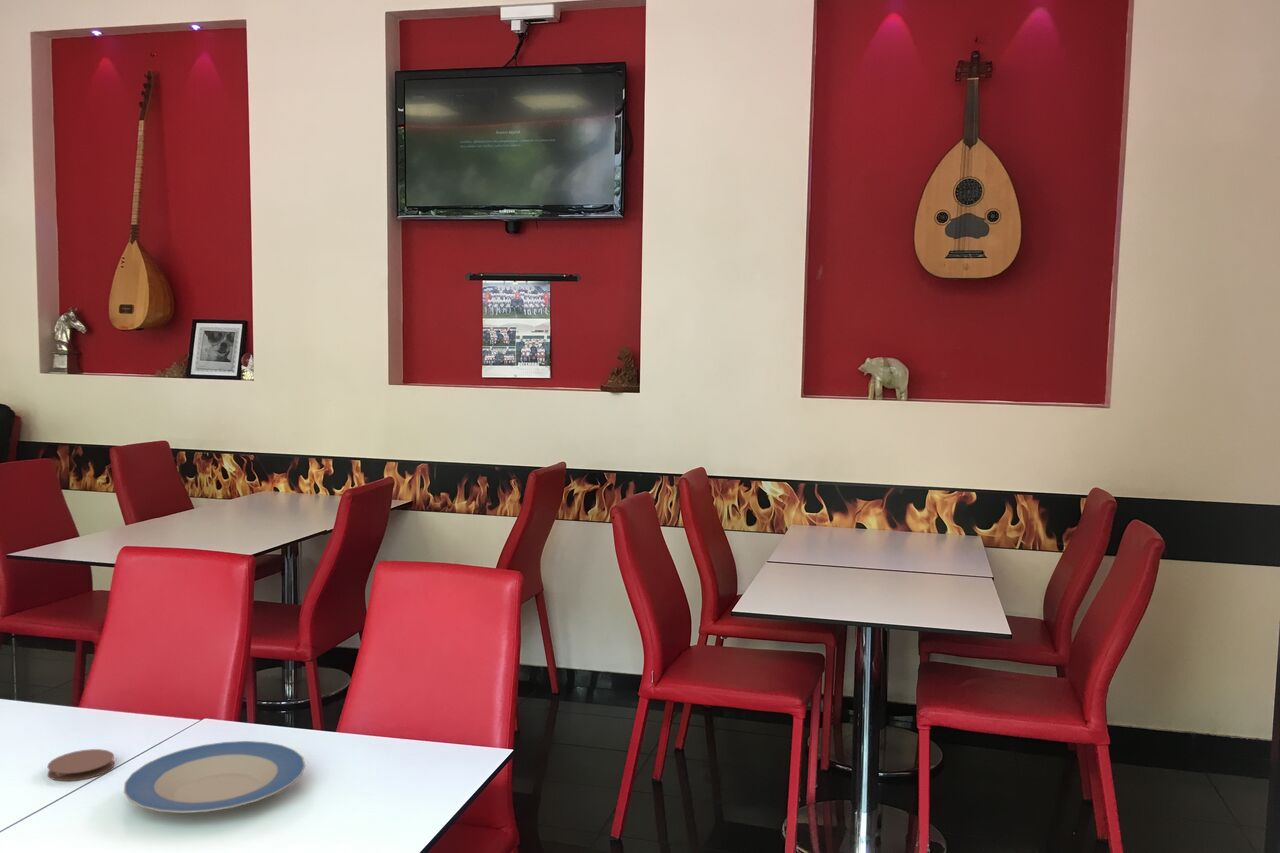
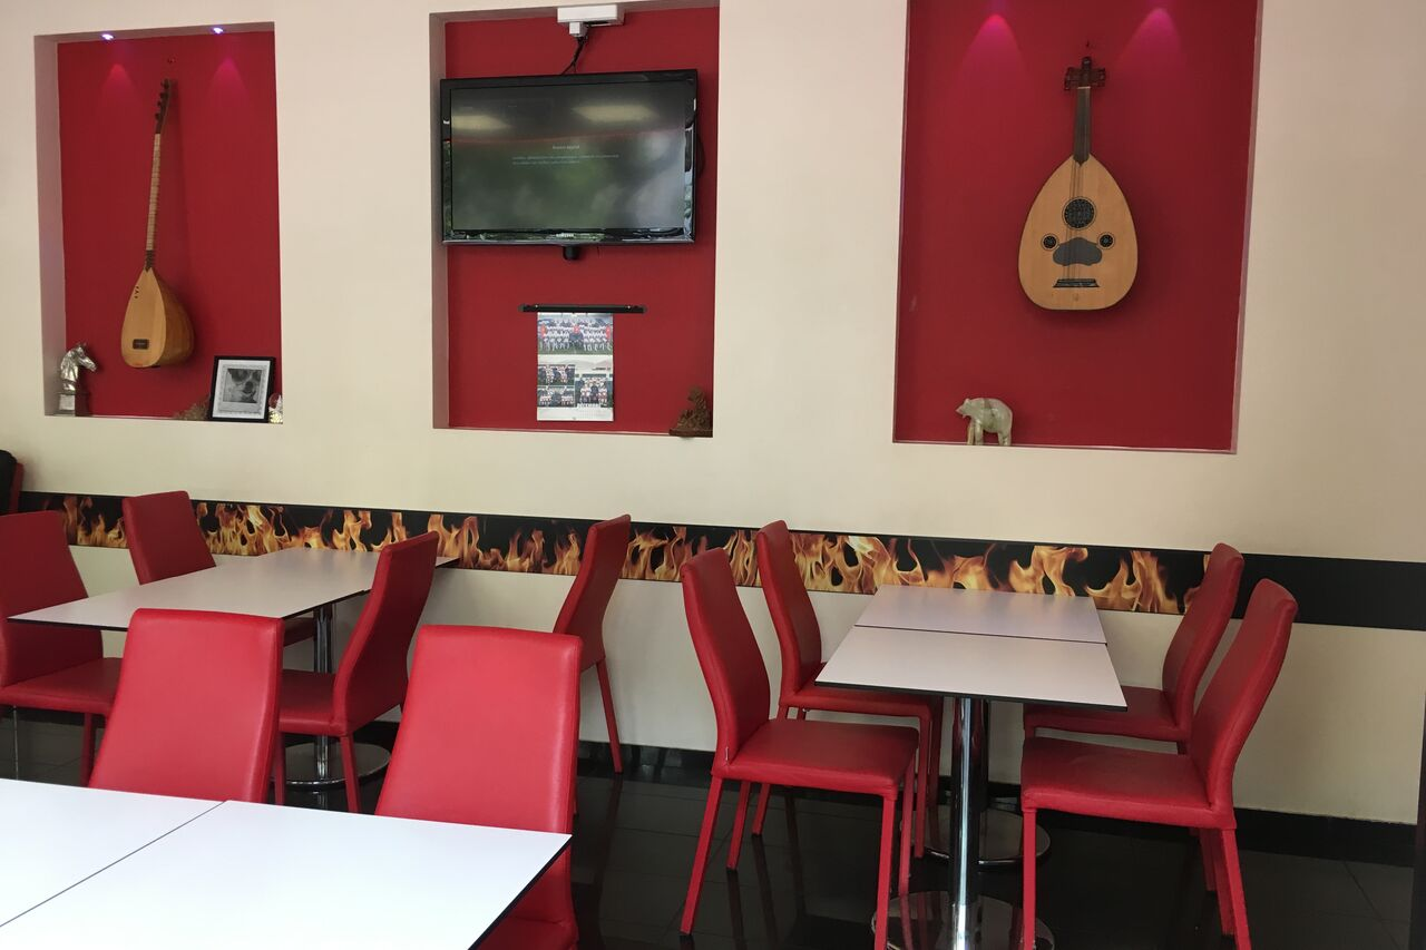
- plate [123,740,306,814]
- coaster [46,748,115,782]
